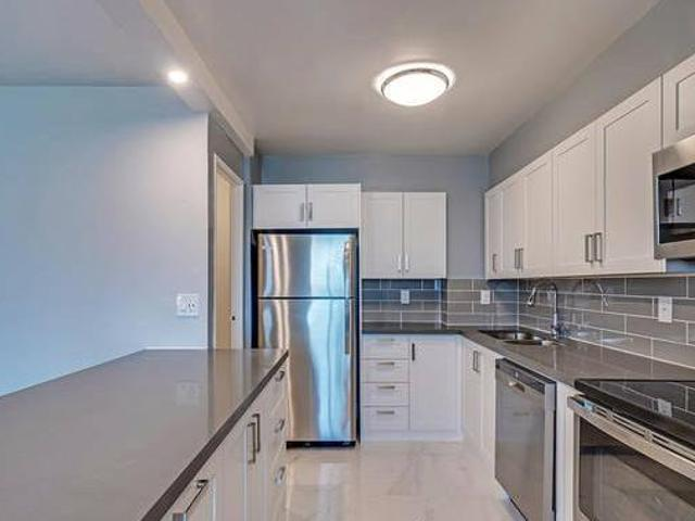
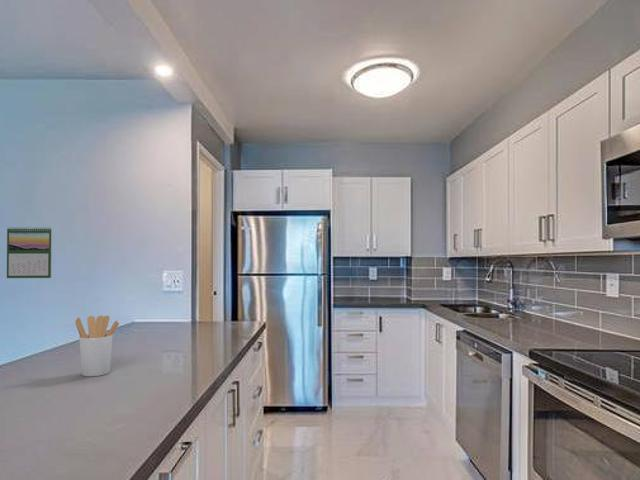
+ calendar [6,225,53,279]
+ utensil holder [74,315,120,377]
